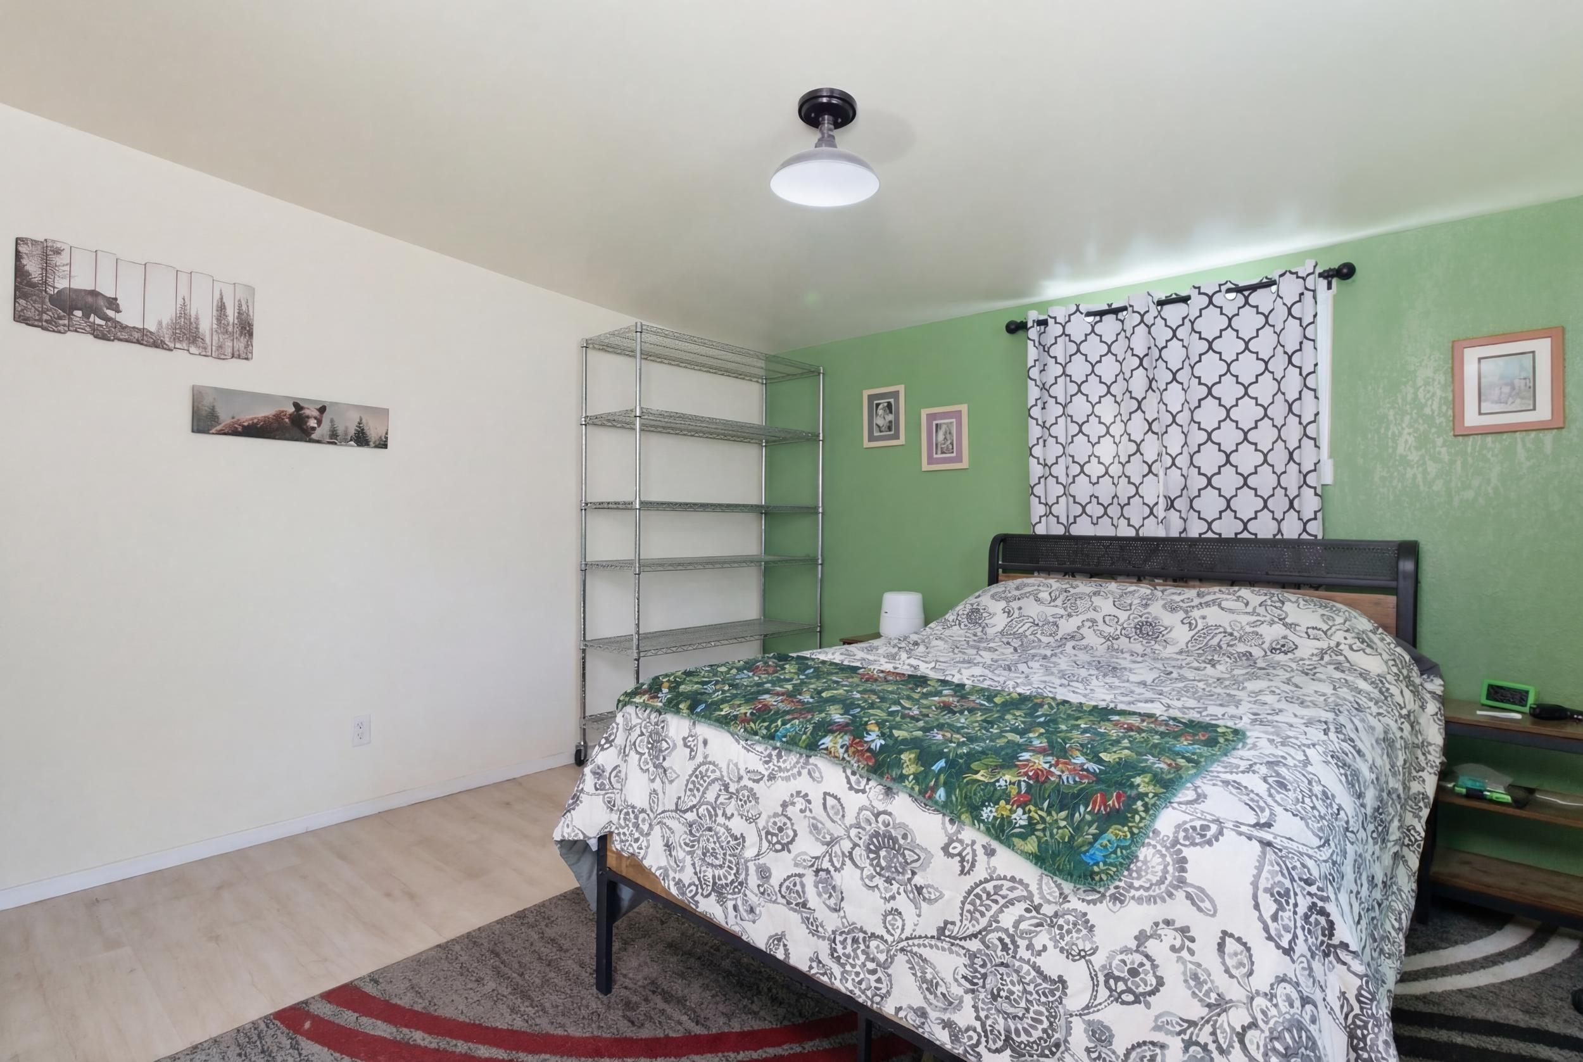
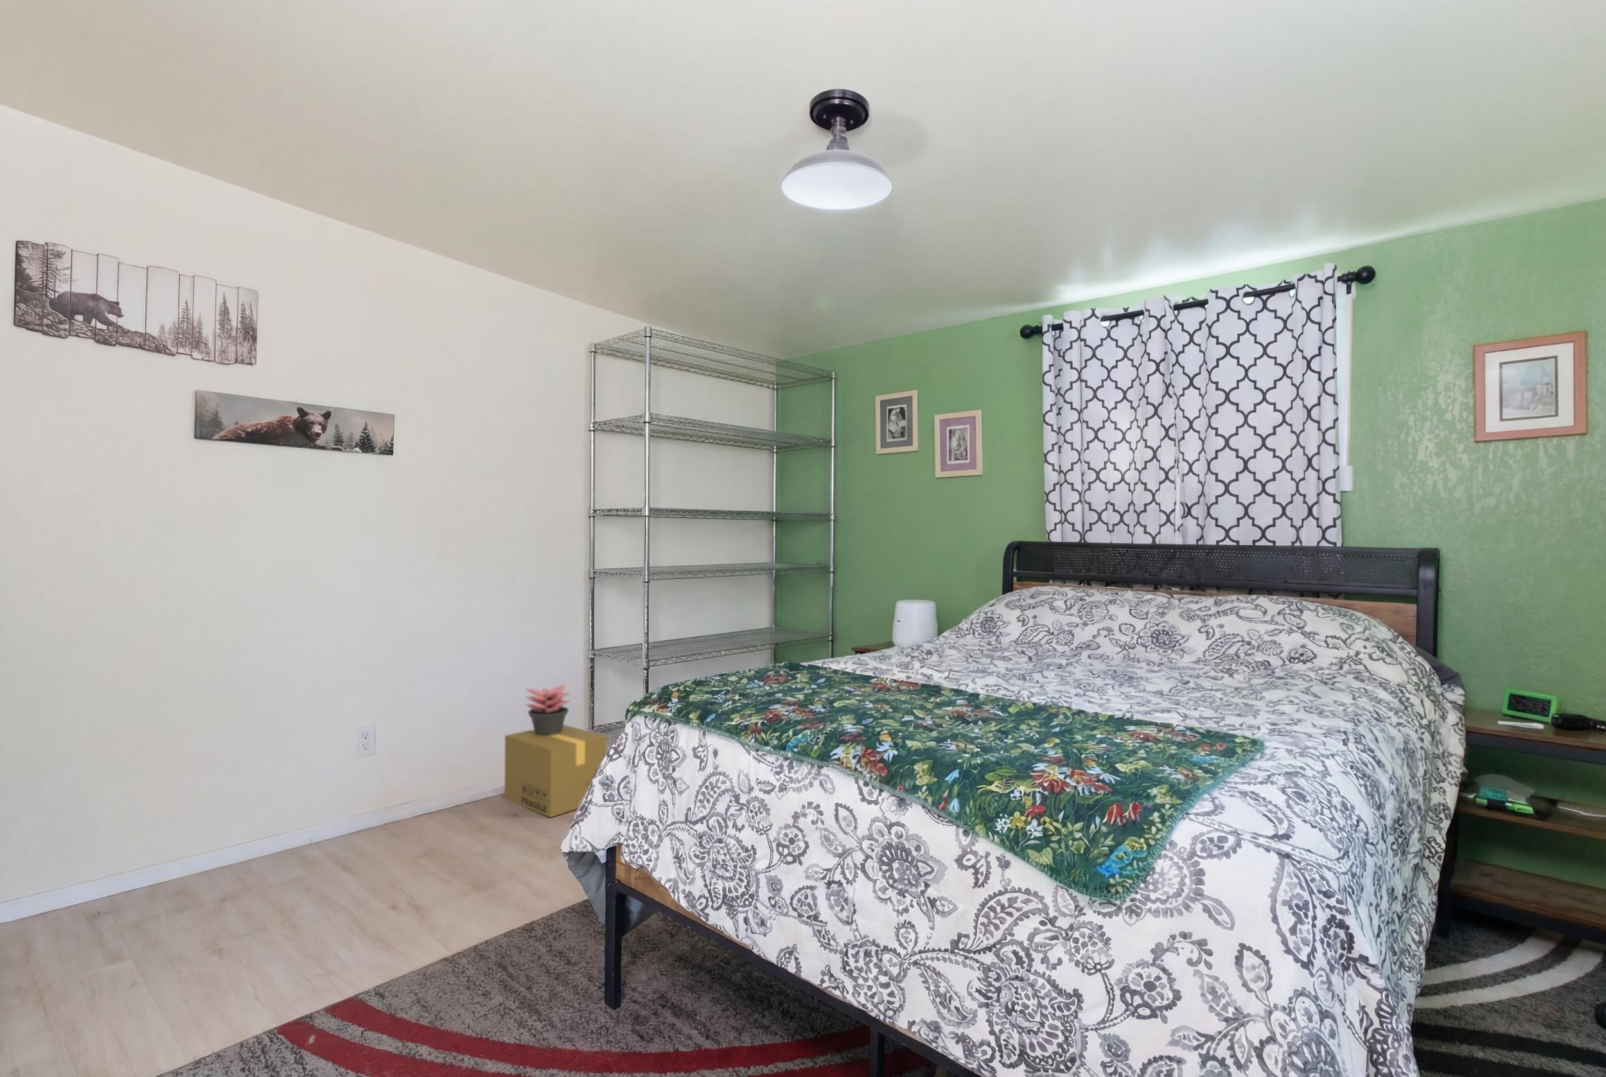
+ succulent plant [525,684,571,736]
+ cardboard box [504,724,608,819]
